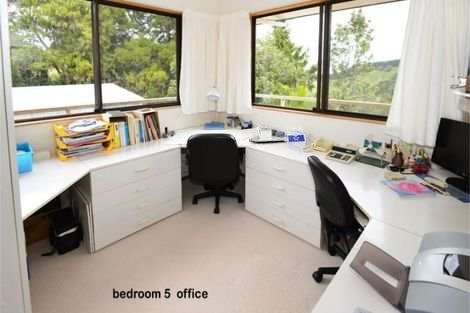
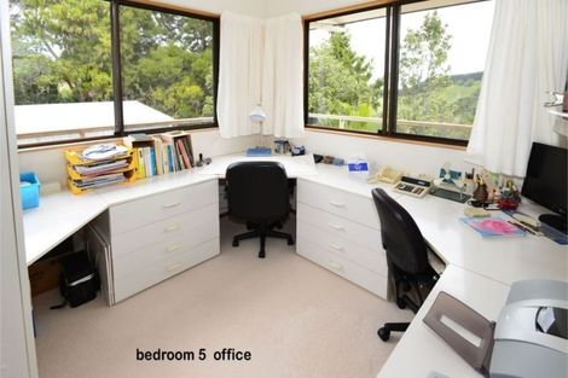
- desk organizer [250,123,286,142]
